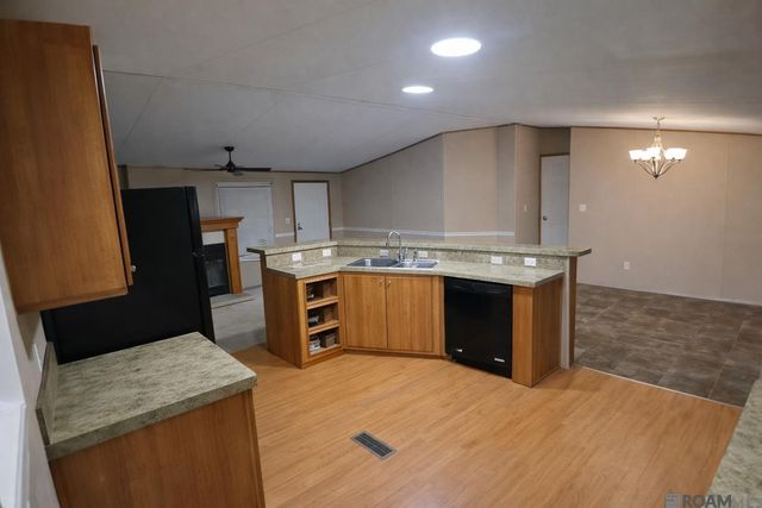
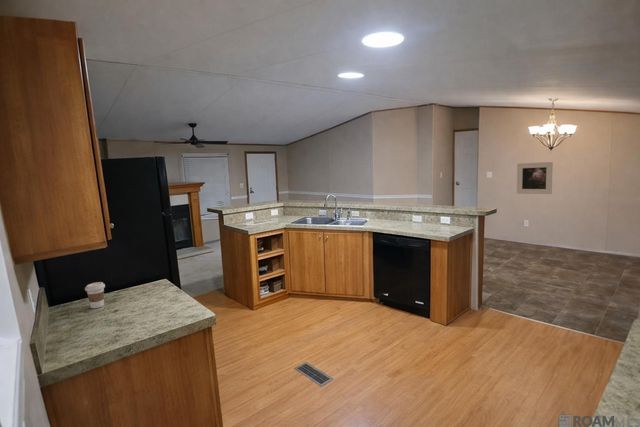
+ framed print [516,161,554,195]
+ coffee cup [84,281,106,309]
